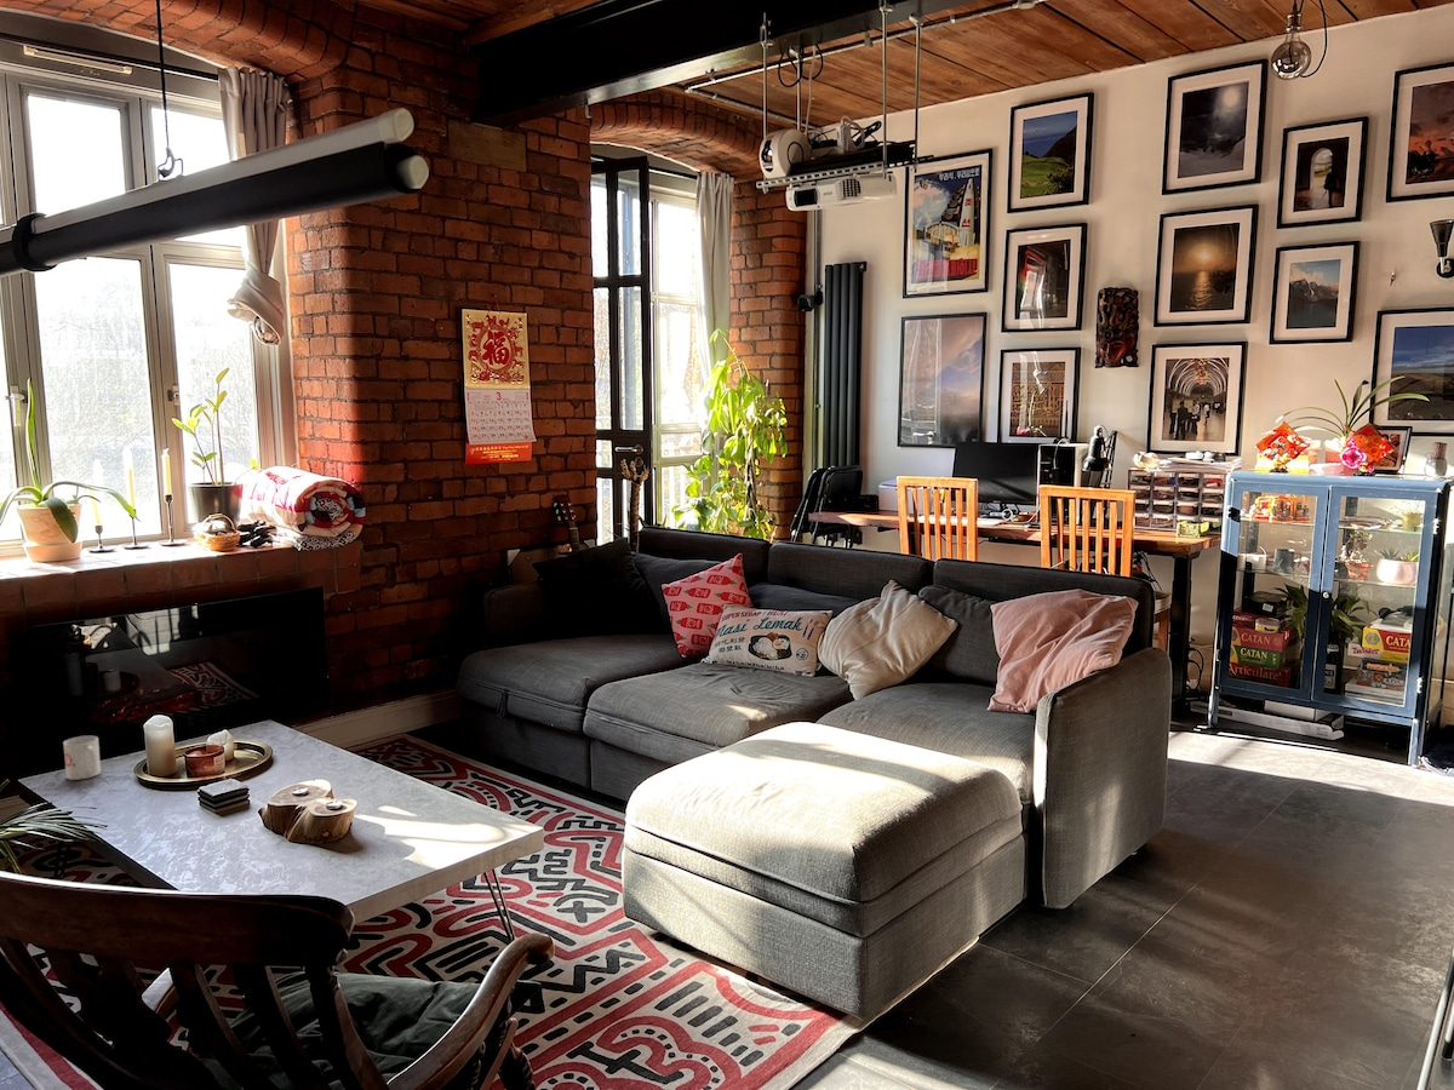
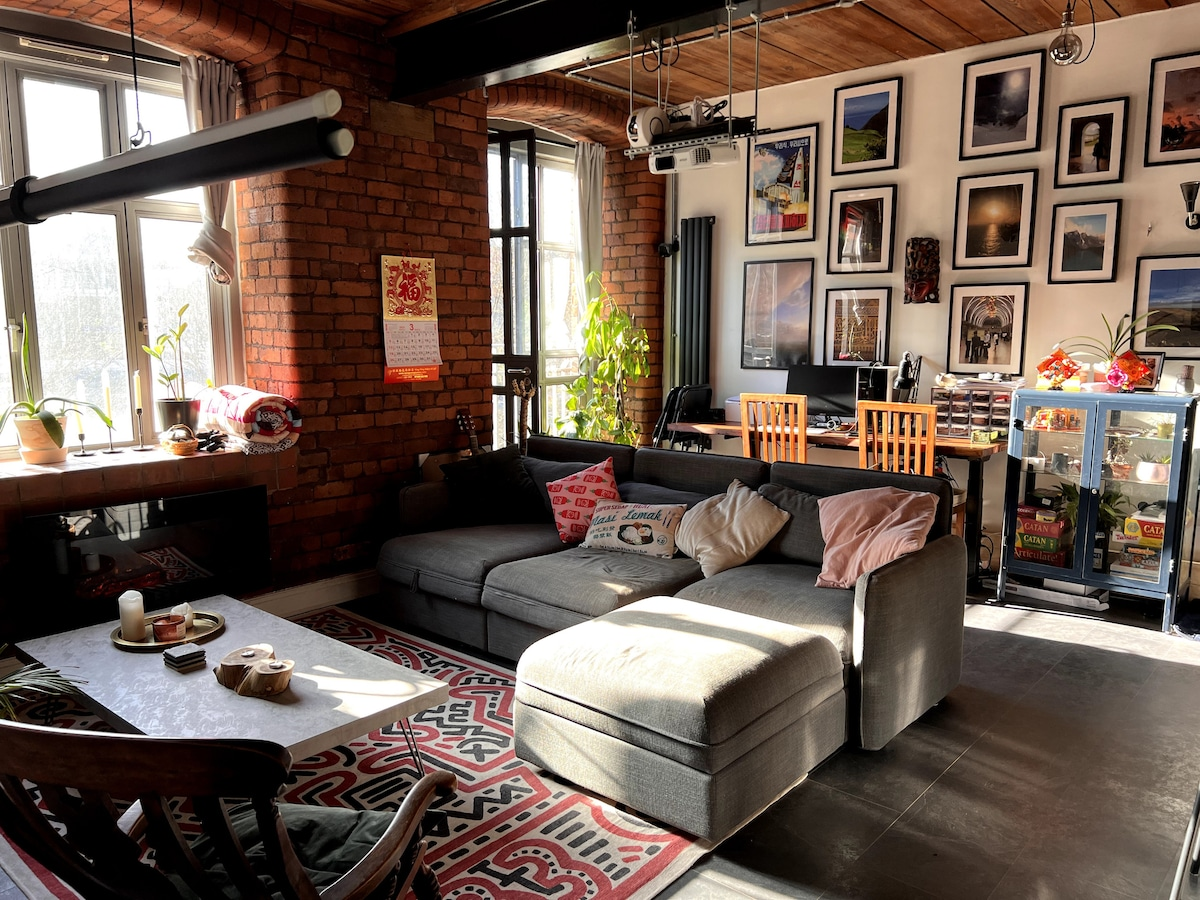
- mug [62,735,102,781]
